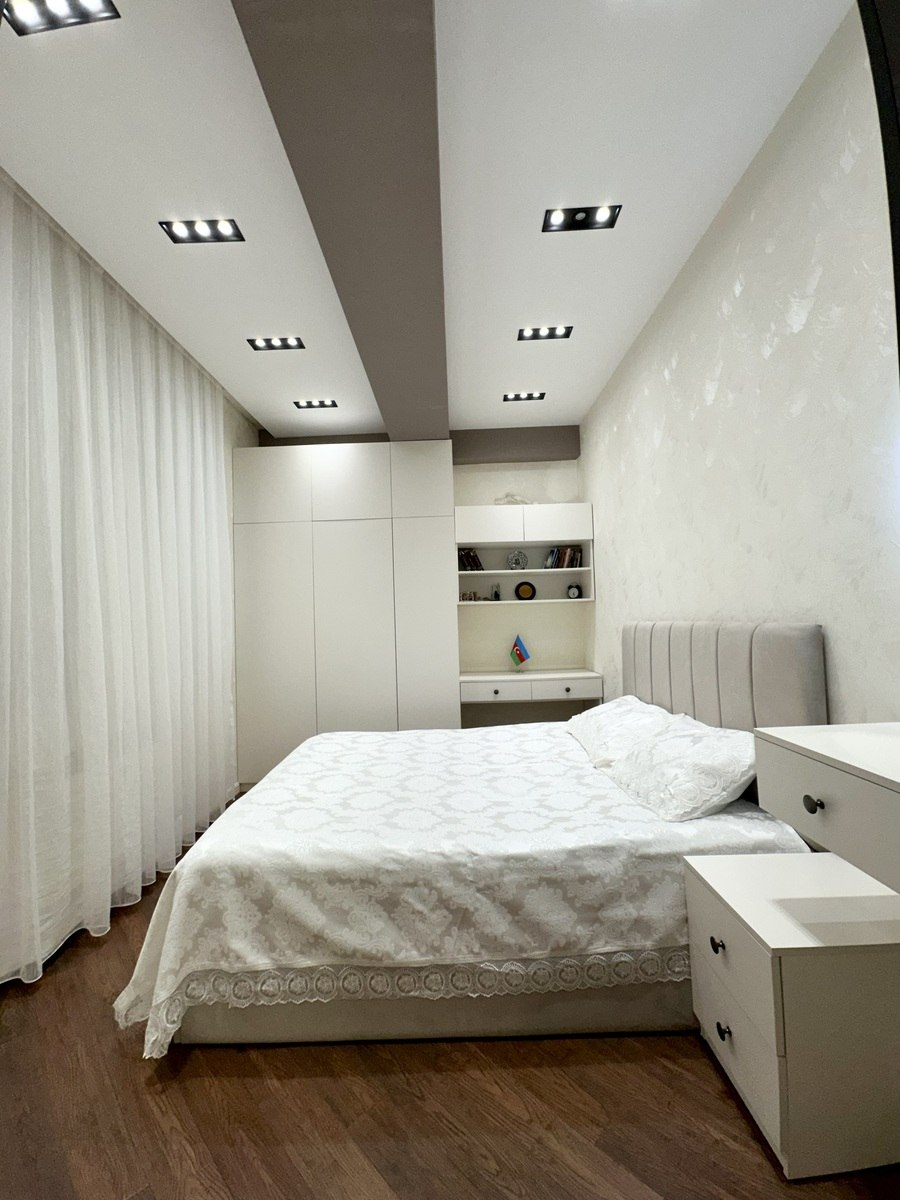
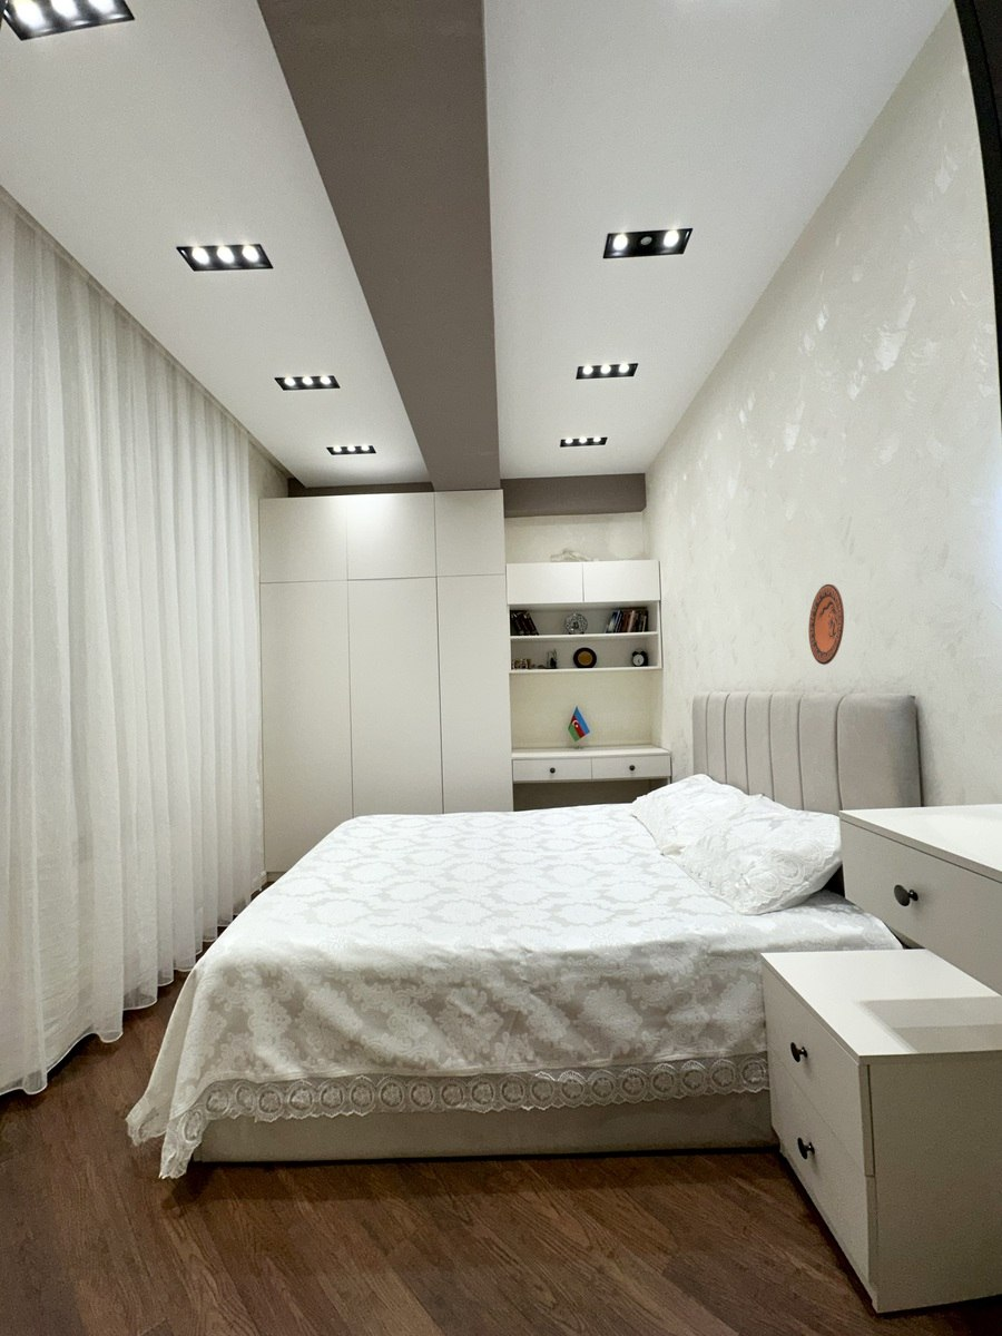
+ decorative plate [807,583,845,666]
